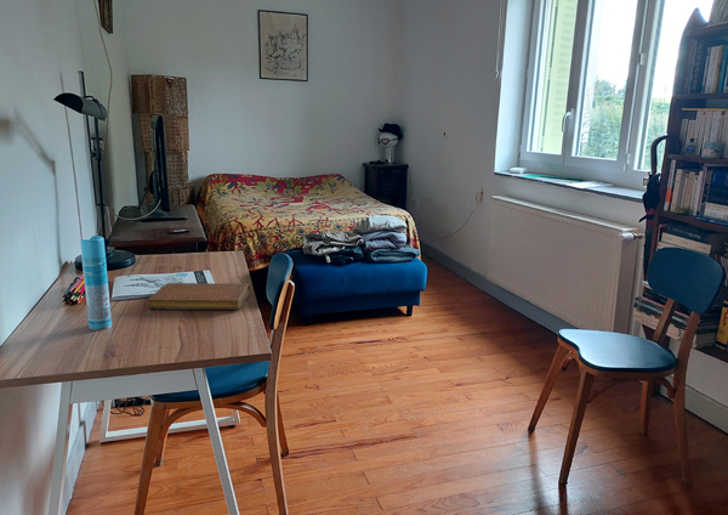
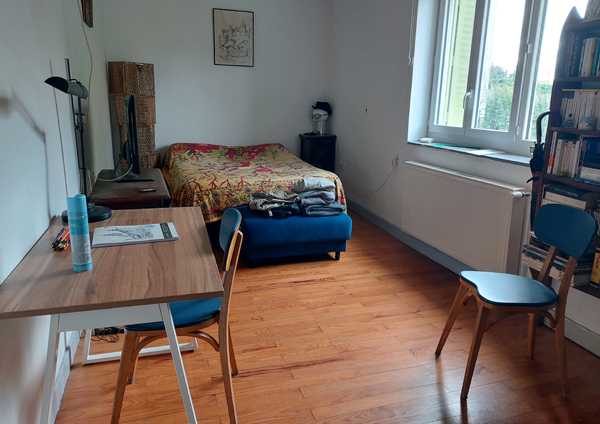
- notebook [147,282,251,311]
